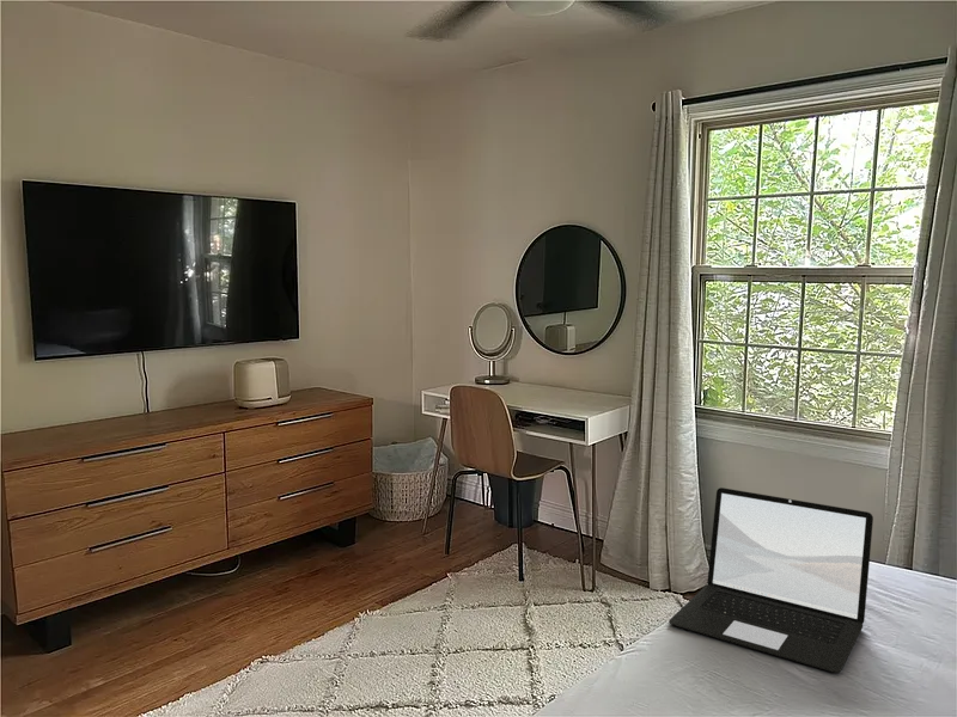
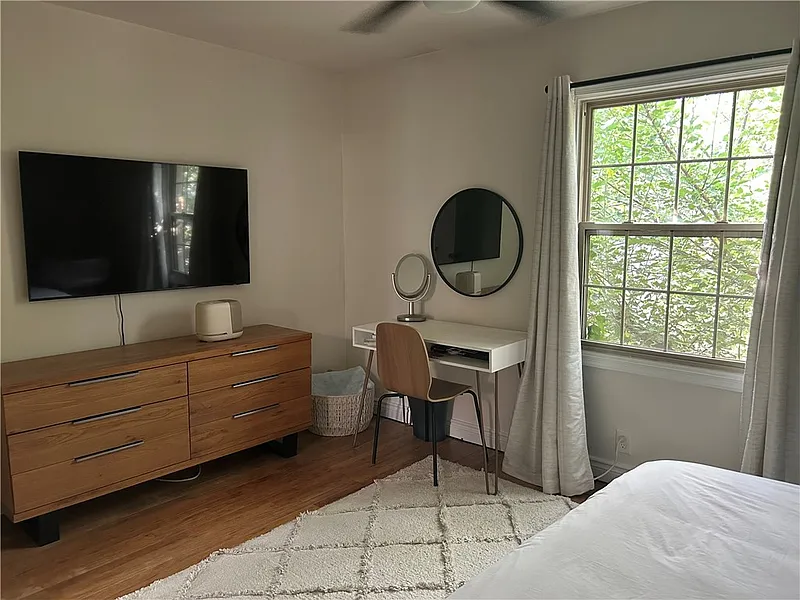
- laptop [668,486,874,674]
